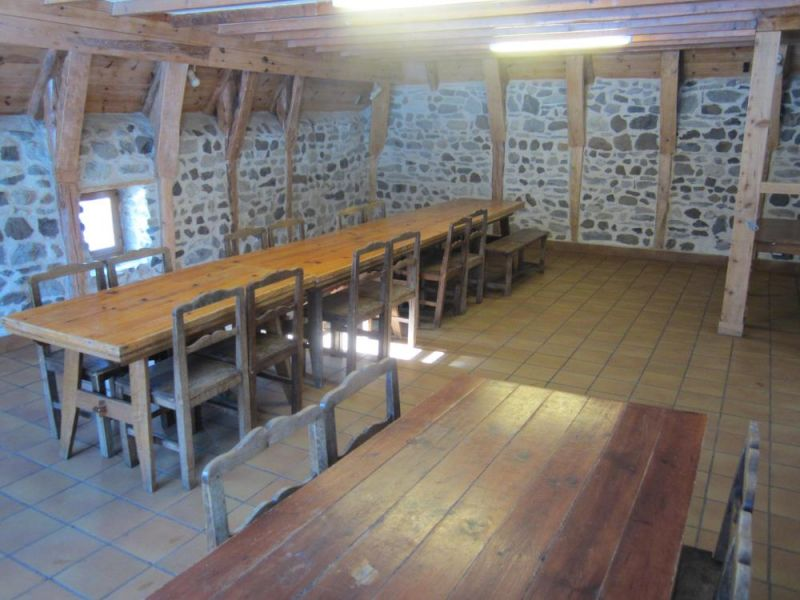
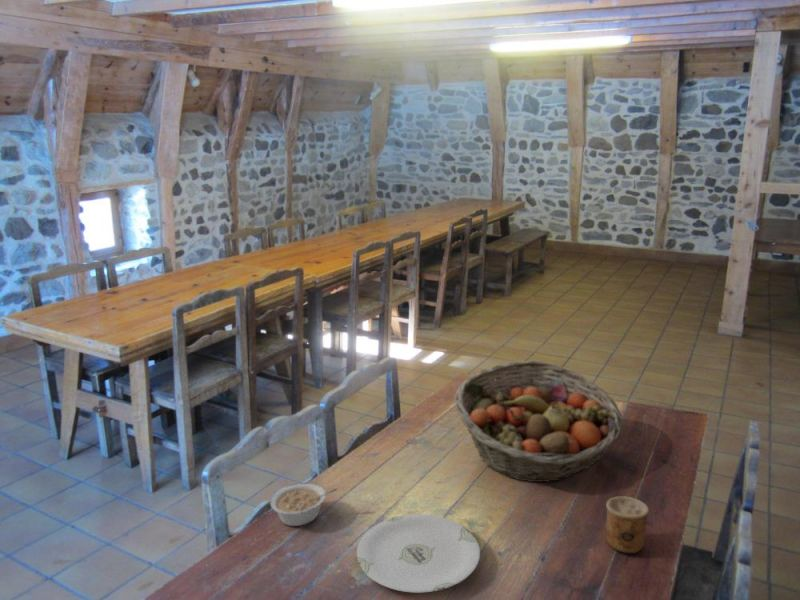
+ fruit basket [454,360,623,483]
+ cup [605,495,650,554]
+ plate [356,513,481,594]
+ legume [269,483,338,527]
